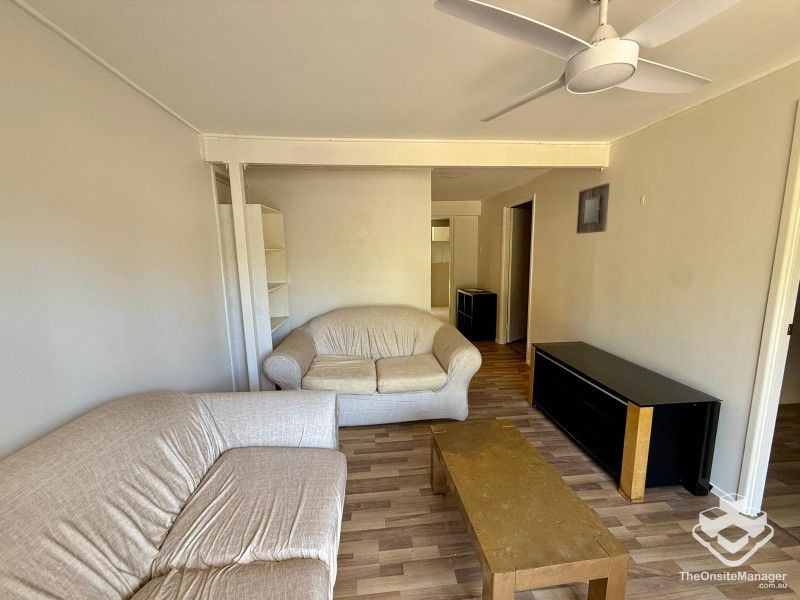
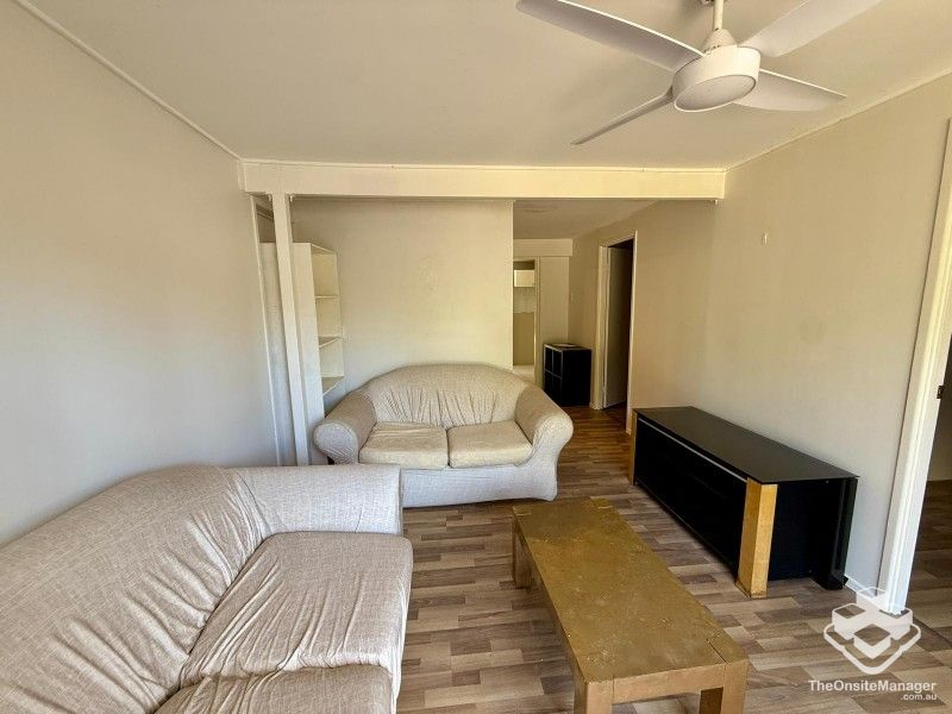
- home mirror [575,182,611,235]
